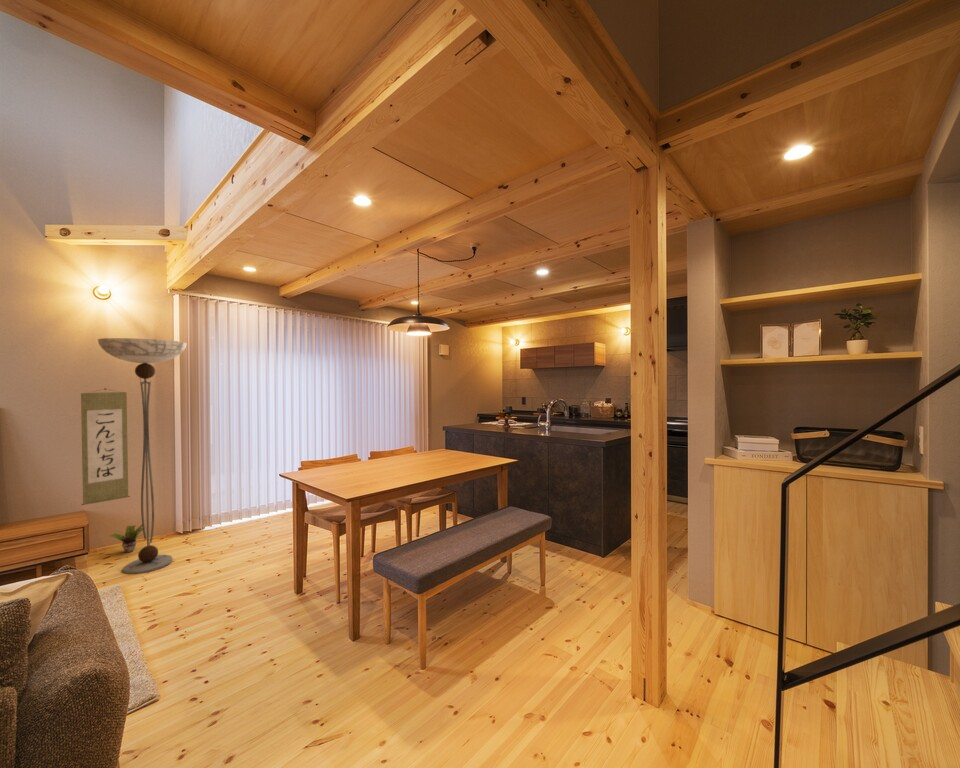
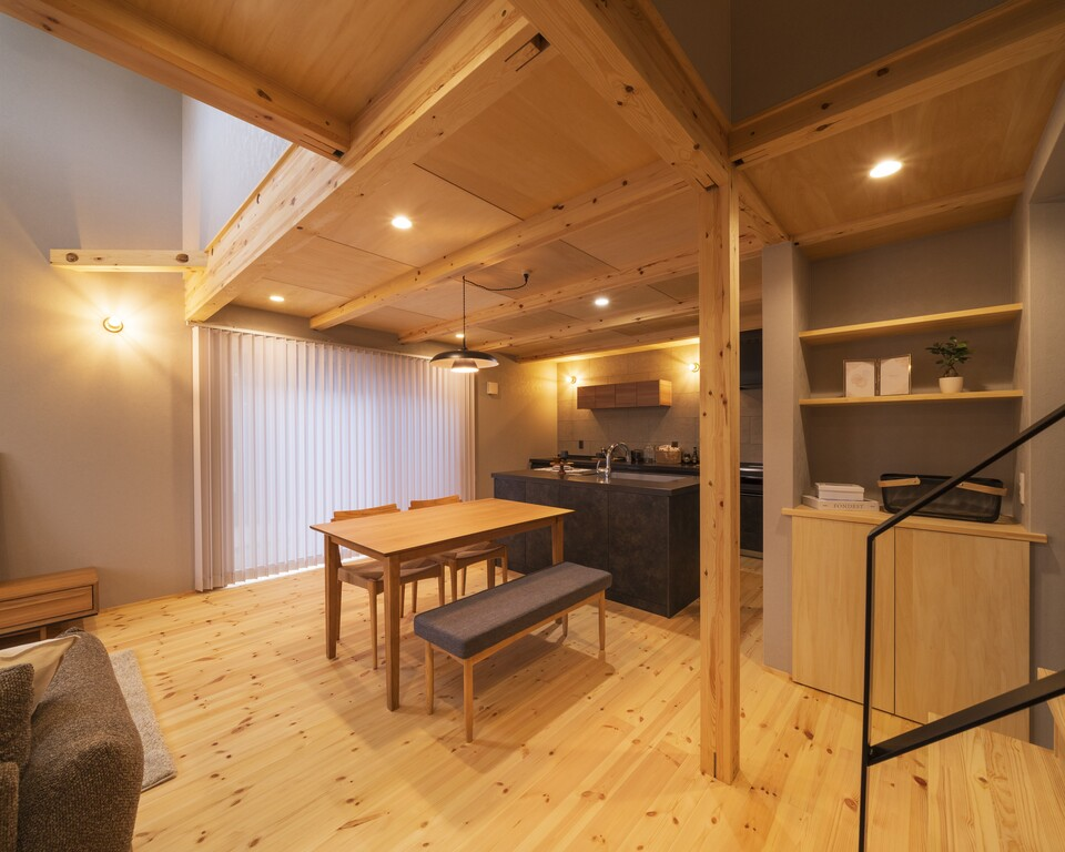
- floor lamp [97,337,188,575]
- potted plant [108,524,144,554]
- wall scroll [80,387,131,506]
